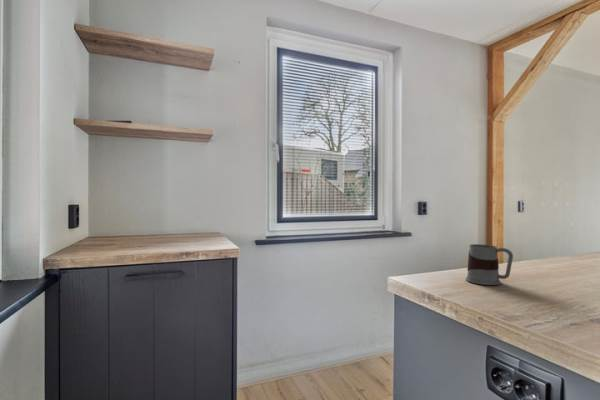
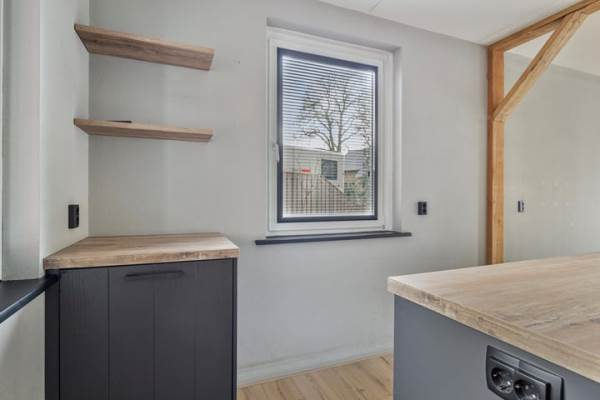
- mug [465,243,514,286]
